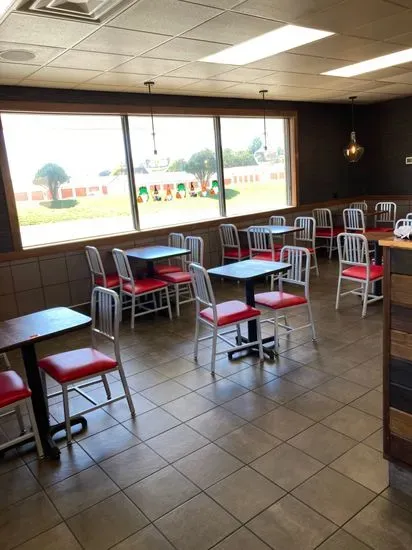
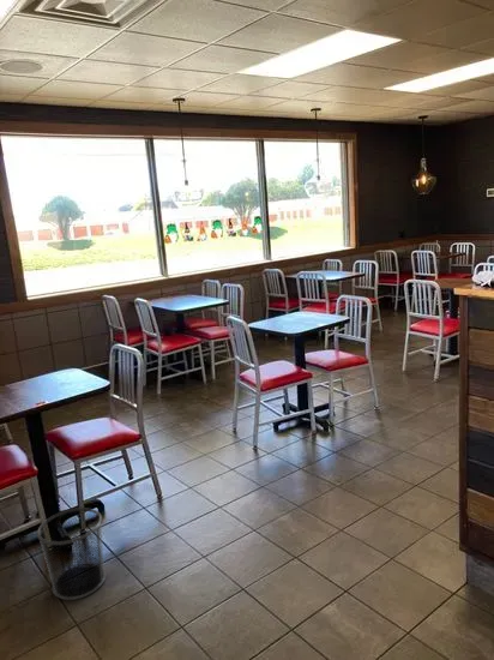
+ waste bin [36,506,107,601]
